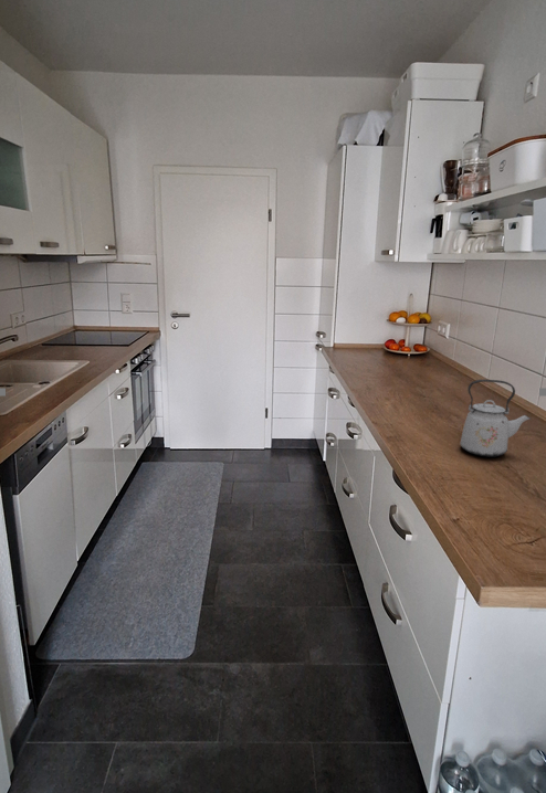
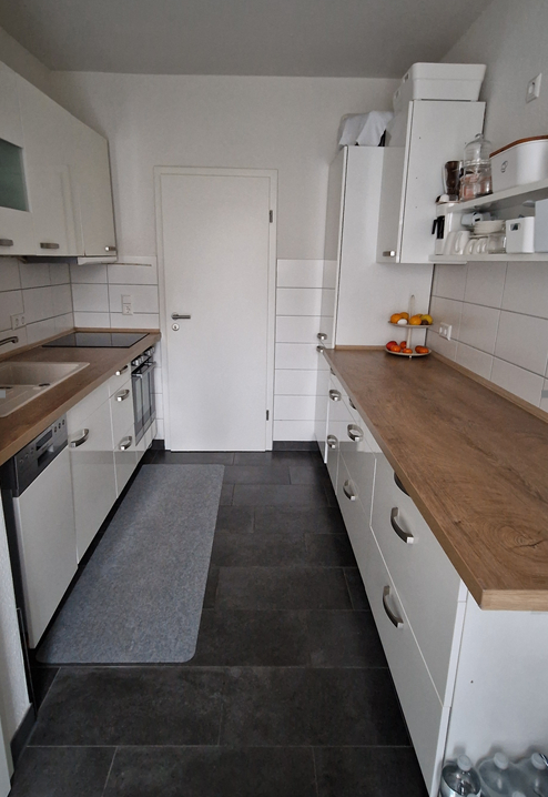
- kettle [459,379,531,458]
